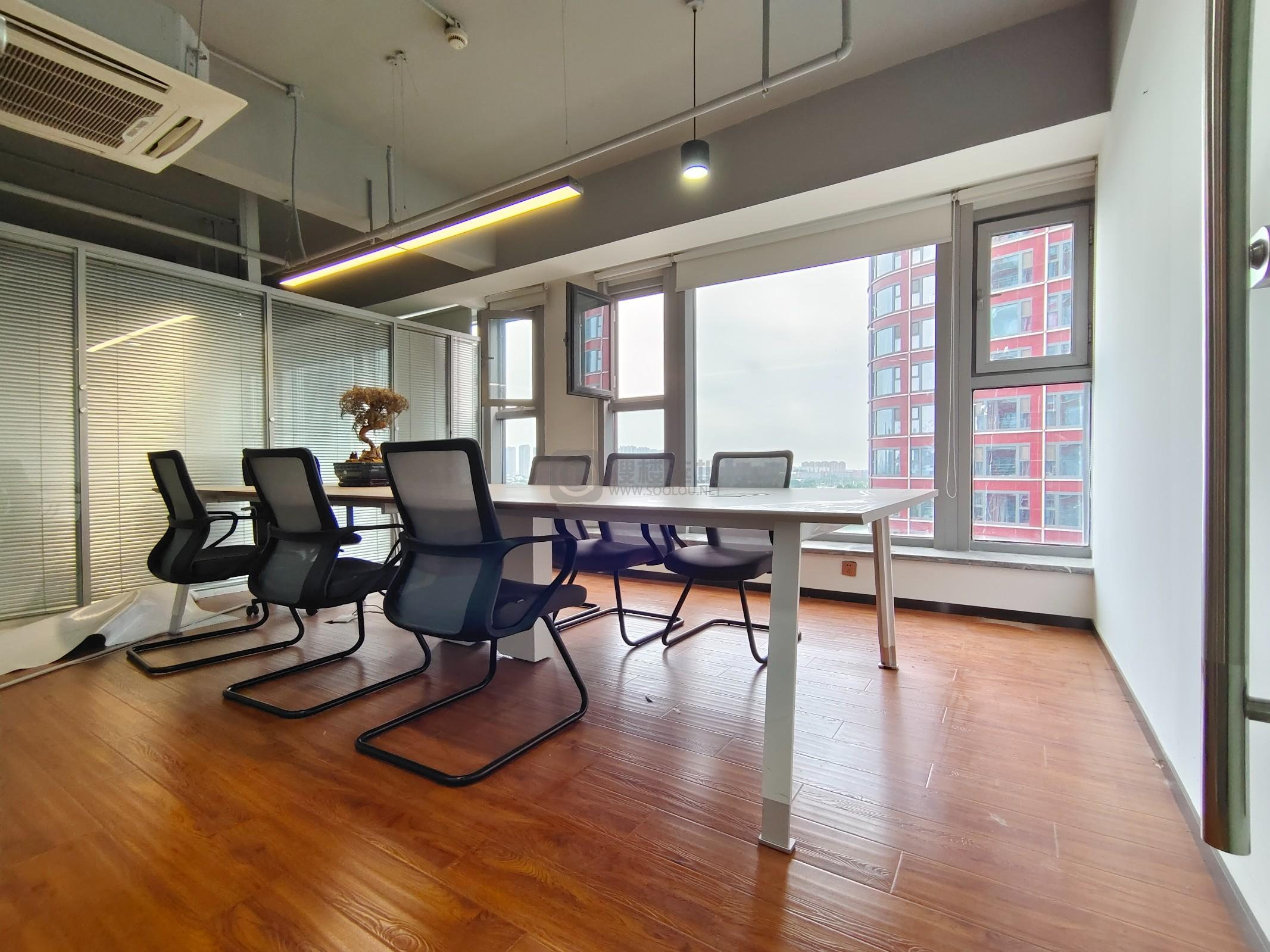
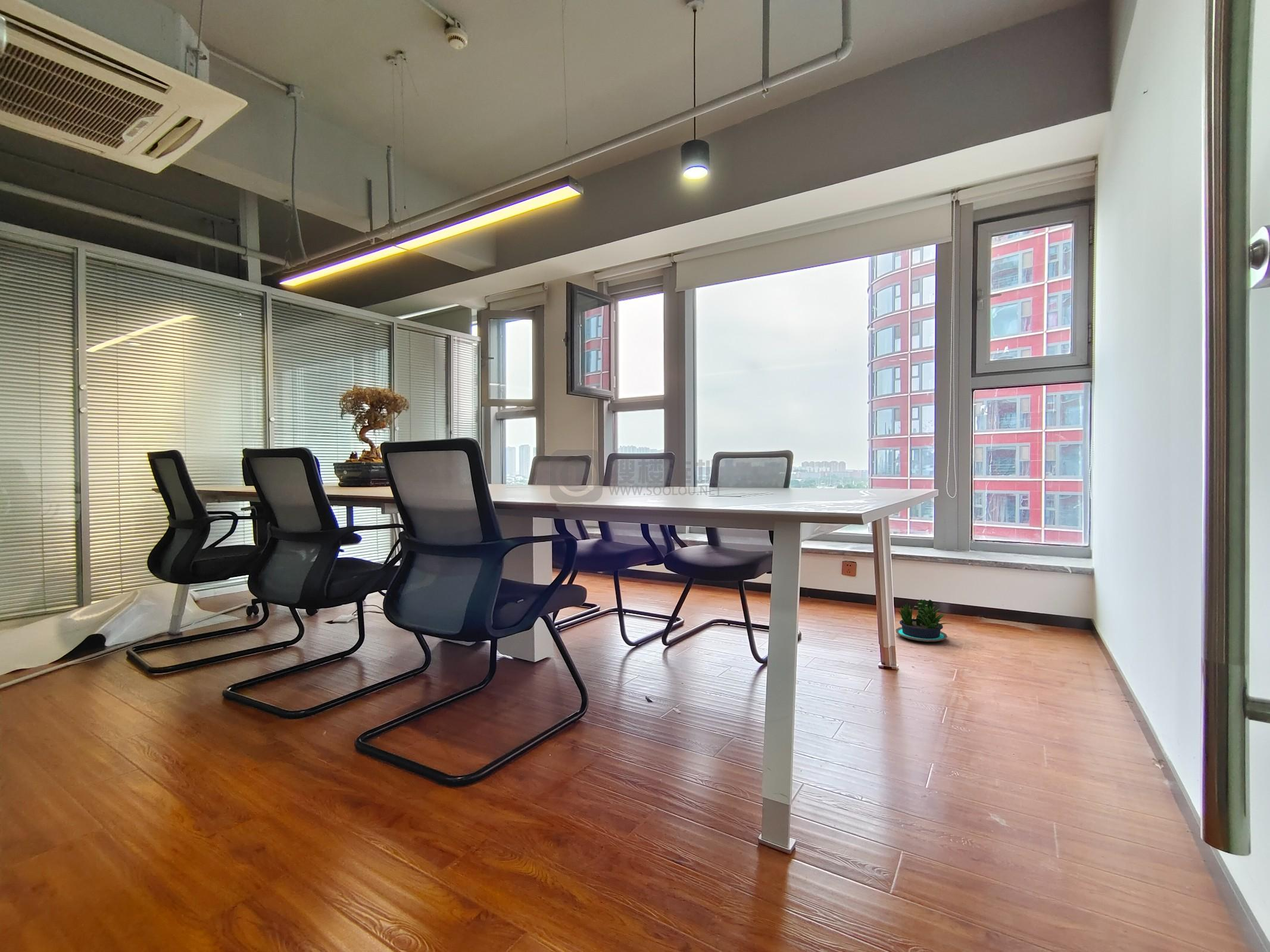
+ potted plant [895,599,954,642]
